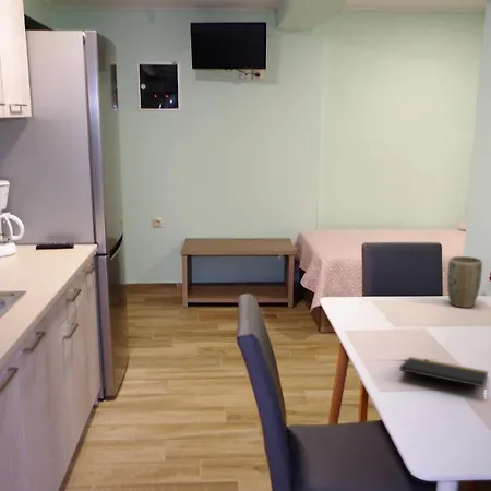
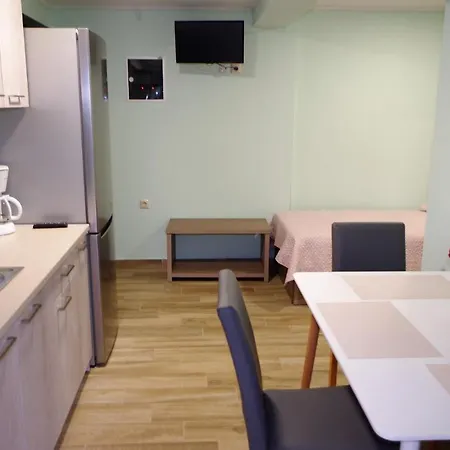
- plant pot [446,255,483,309]
- notepad [398,356,489,388]
